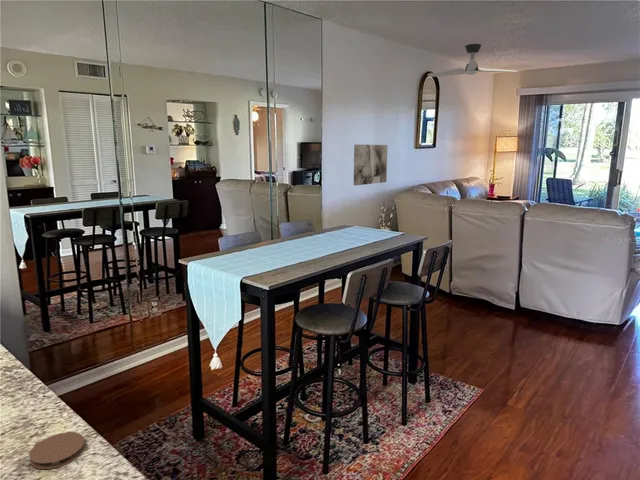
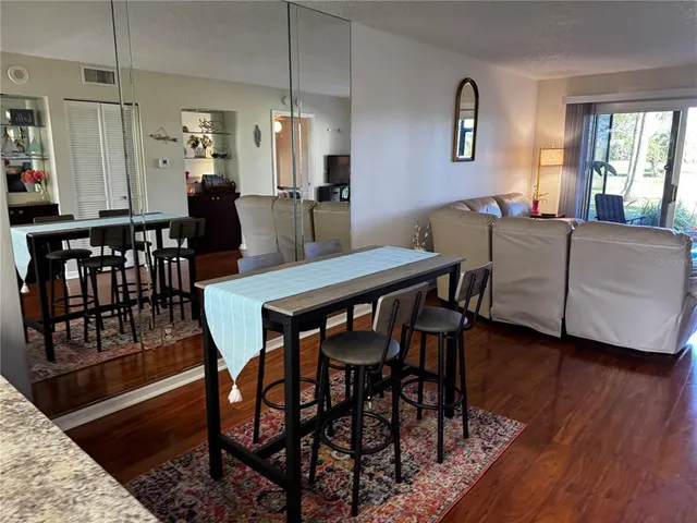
- wall art [353,144,388,186]
- ceiling fan [426,43,519,78]
- coaster [28,431,86,470]
